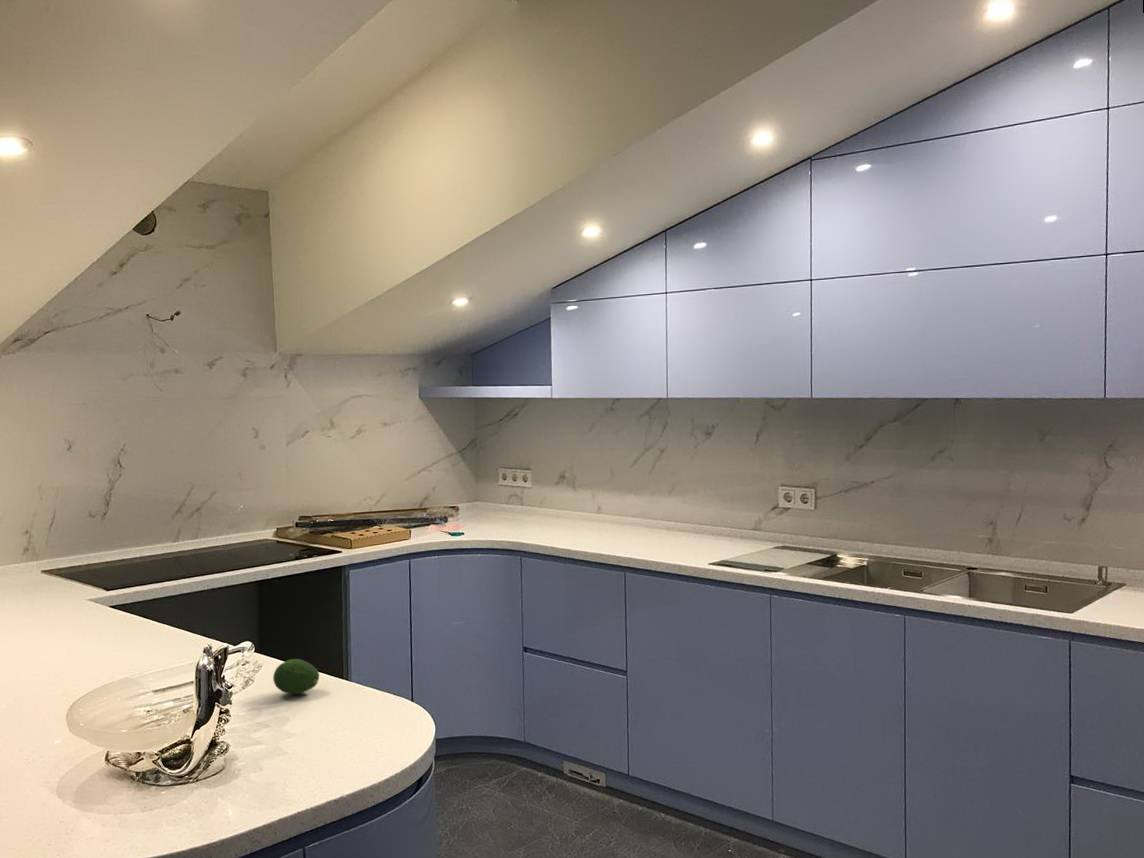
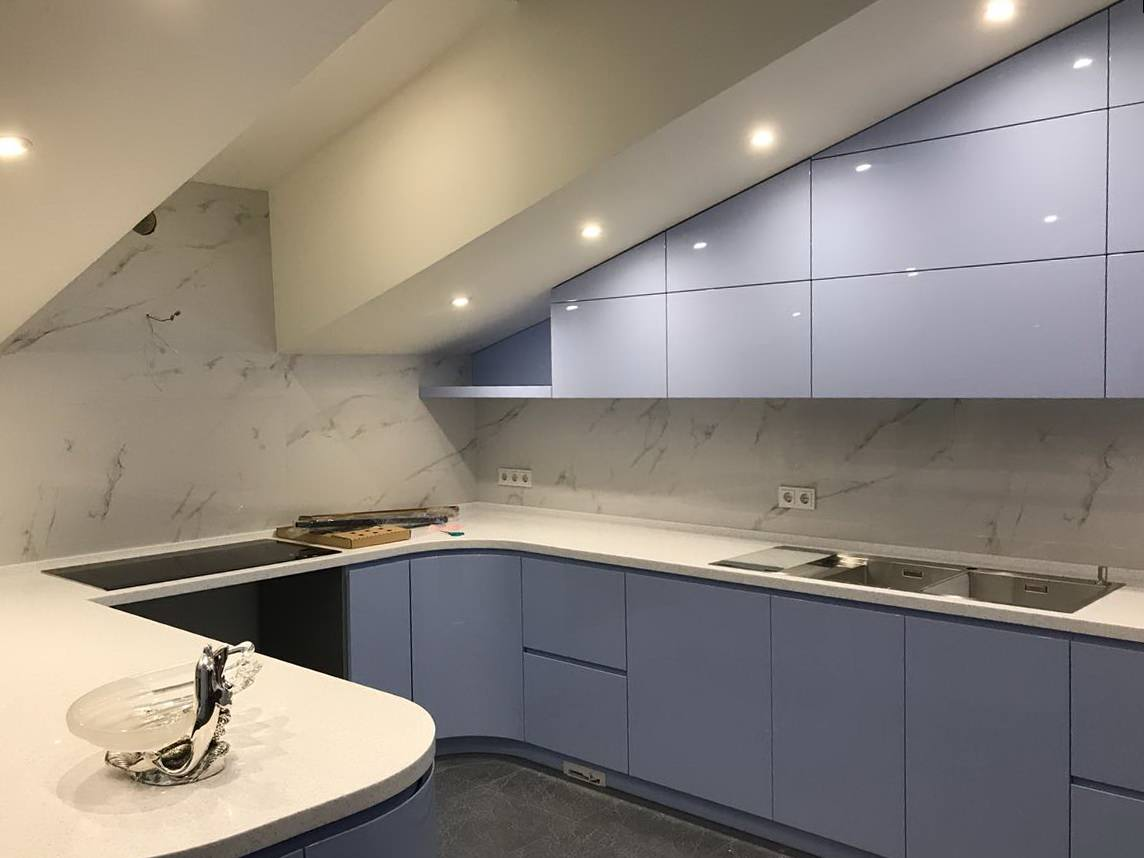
- fruit [272,658,320,695]
